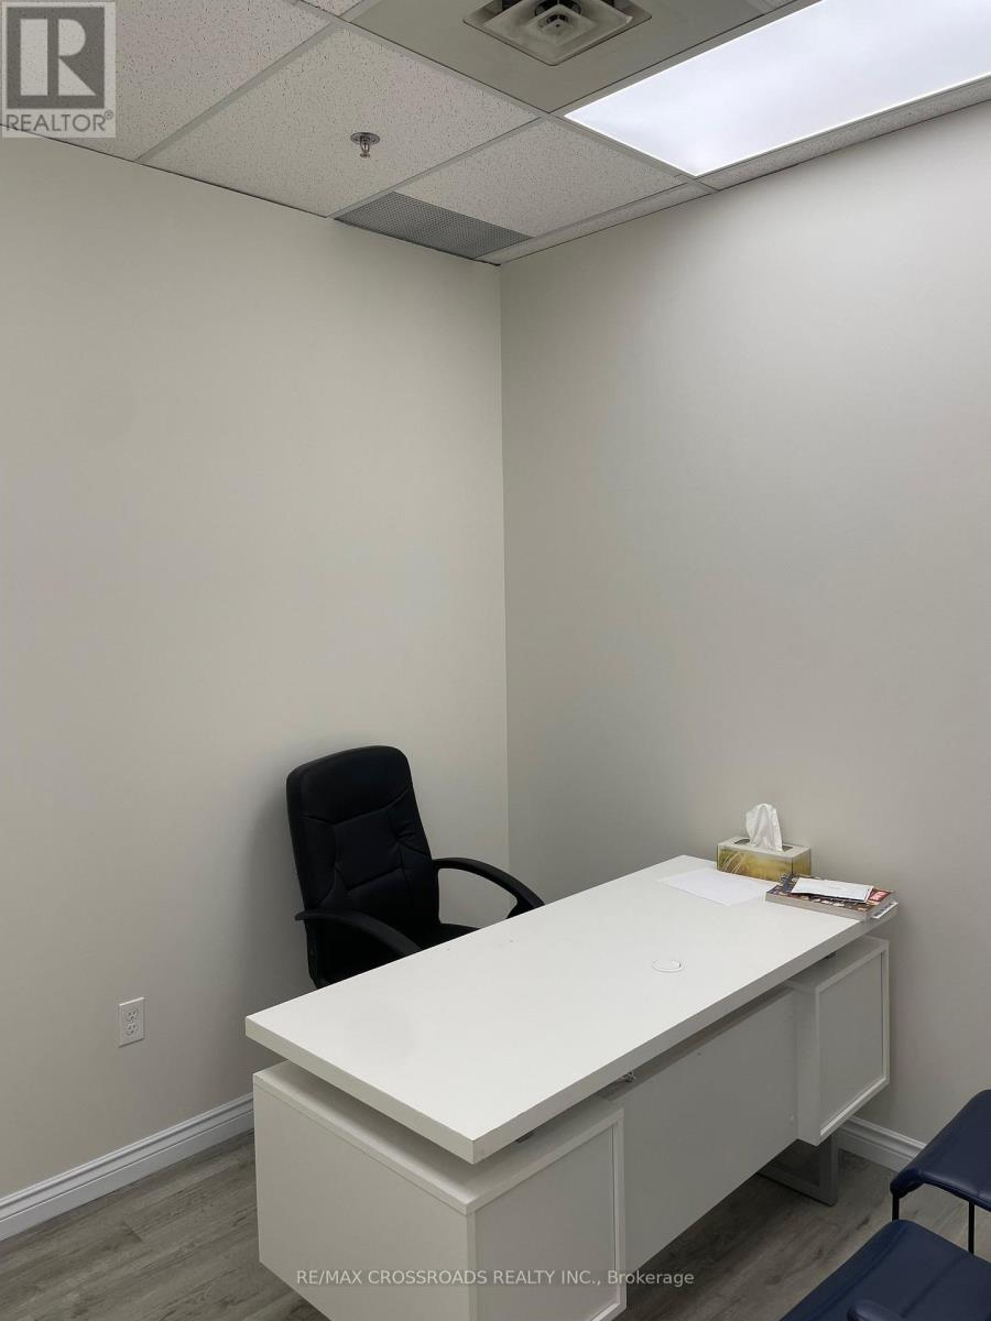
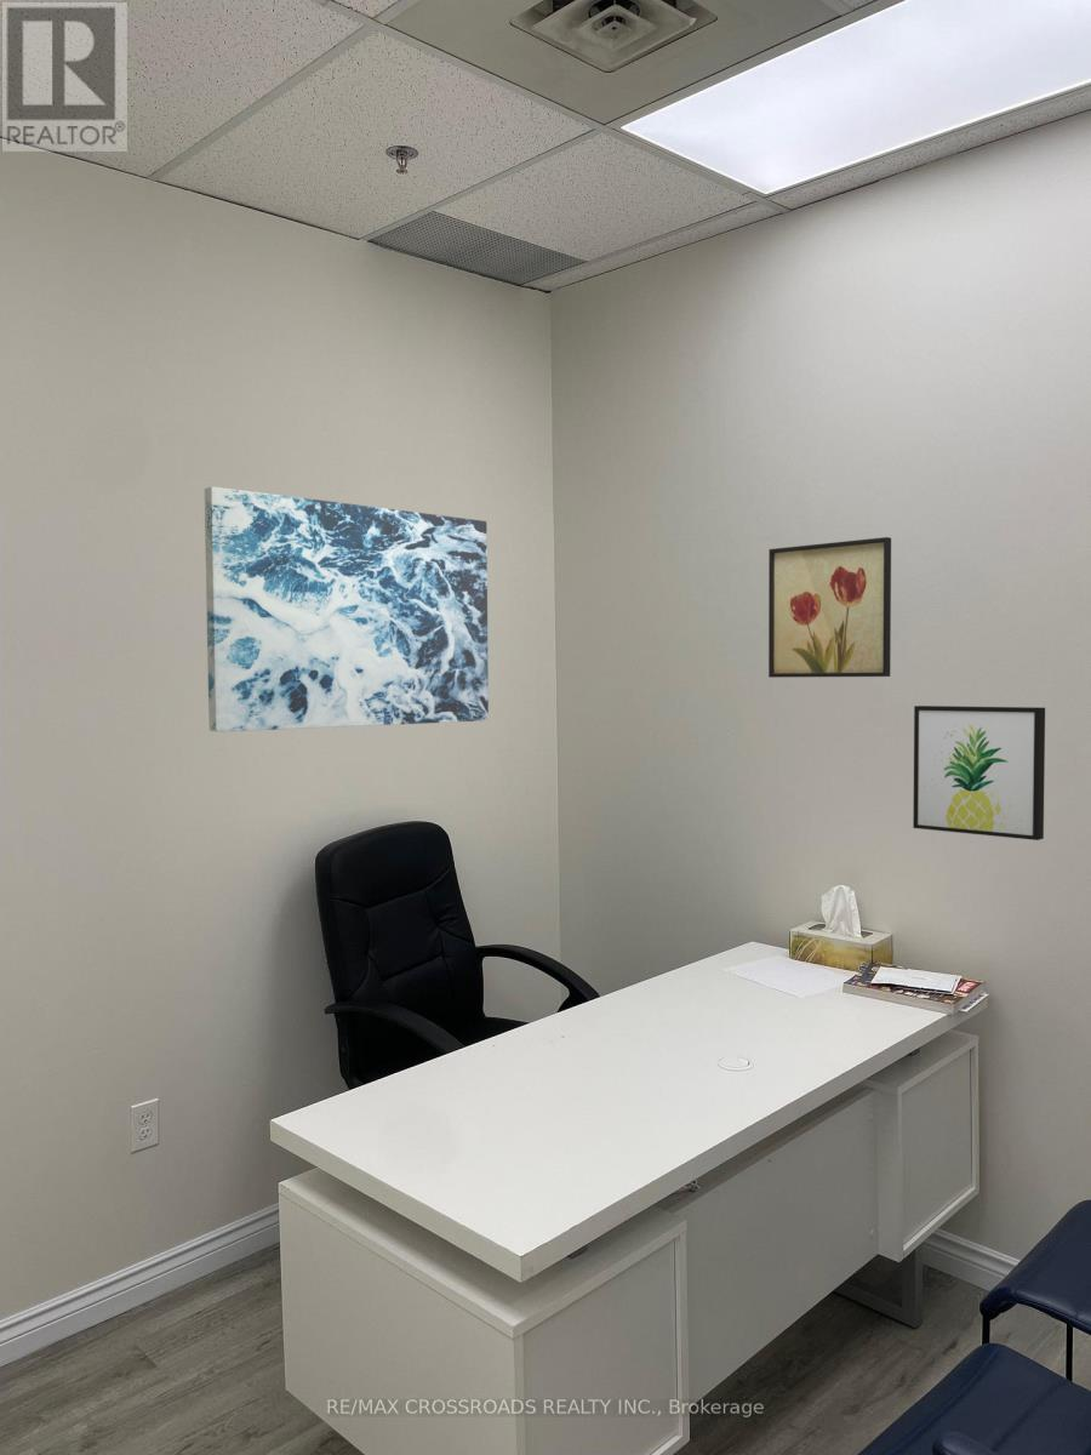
+ wall art [767,536,892,679]
+ wall art [912,704,1046,841]
+ wall art [204,485,490,732]
